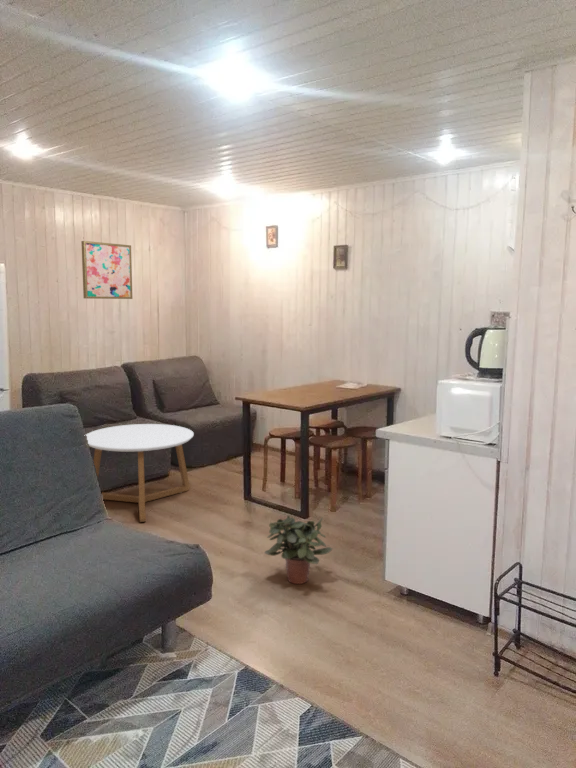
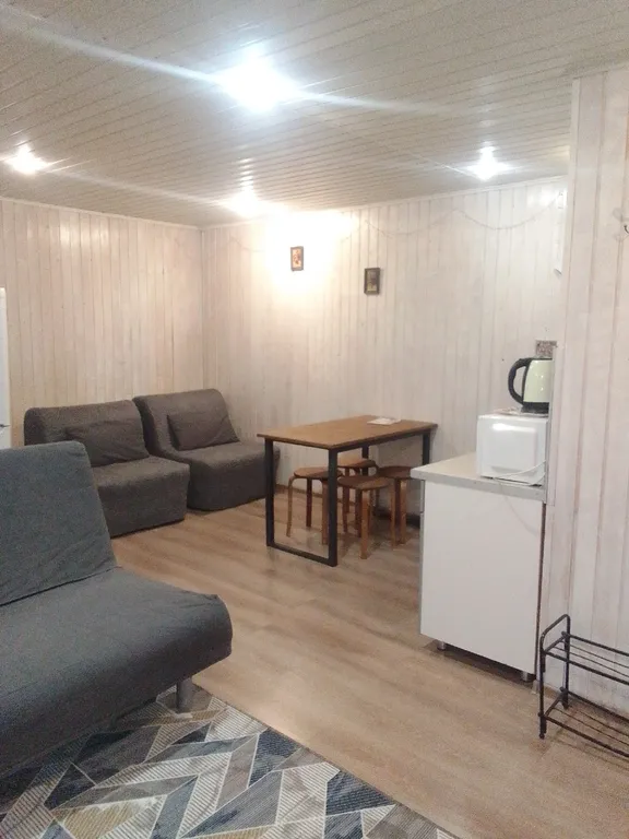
- coffee table [85,423,195,523]
- potted plant [263,514,334,585]
- wall art [80,240,133,300]
